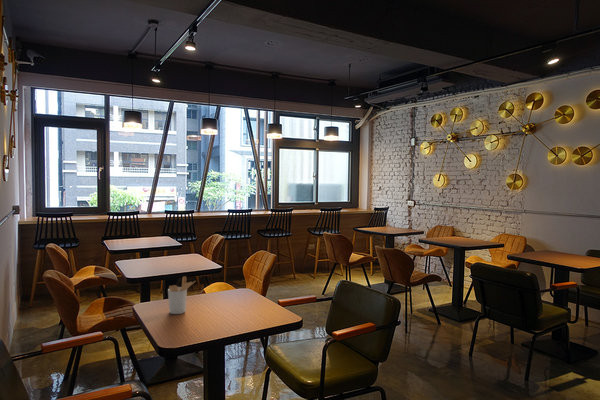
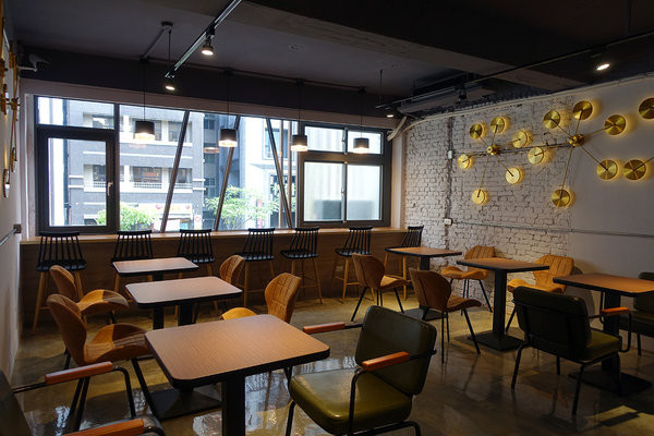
- utensil holder [167,275,196,315]
